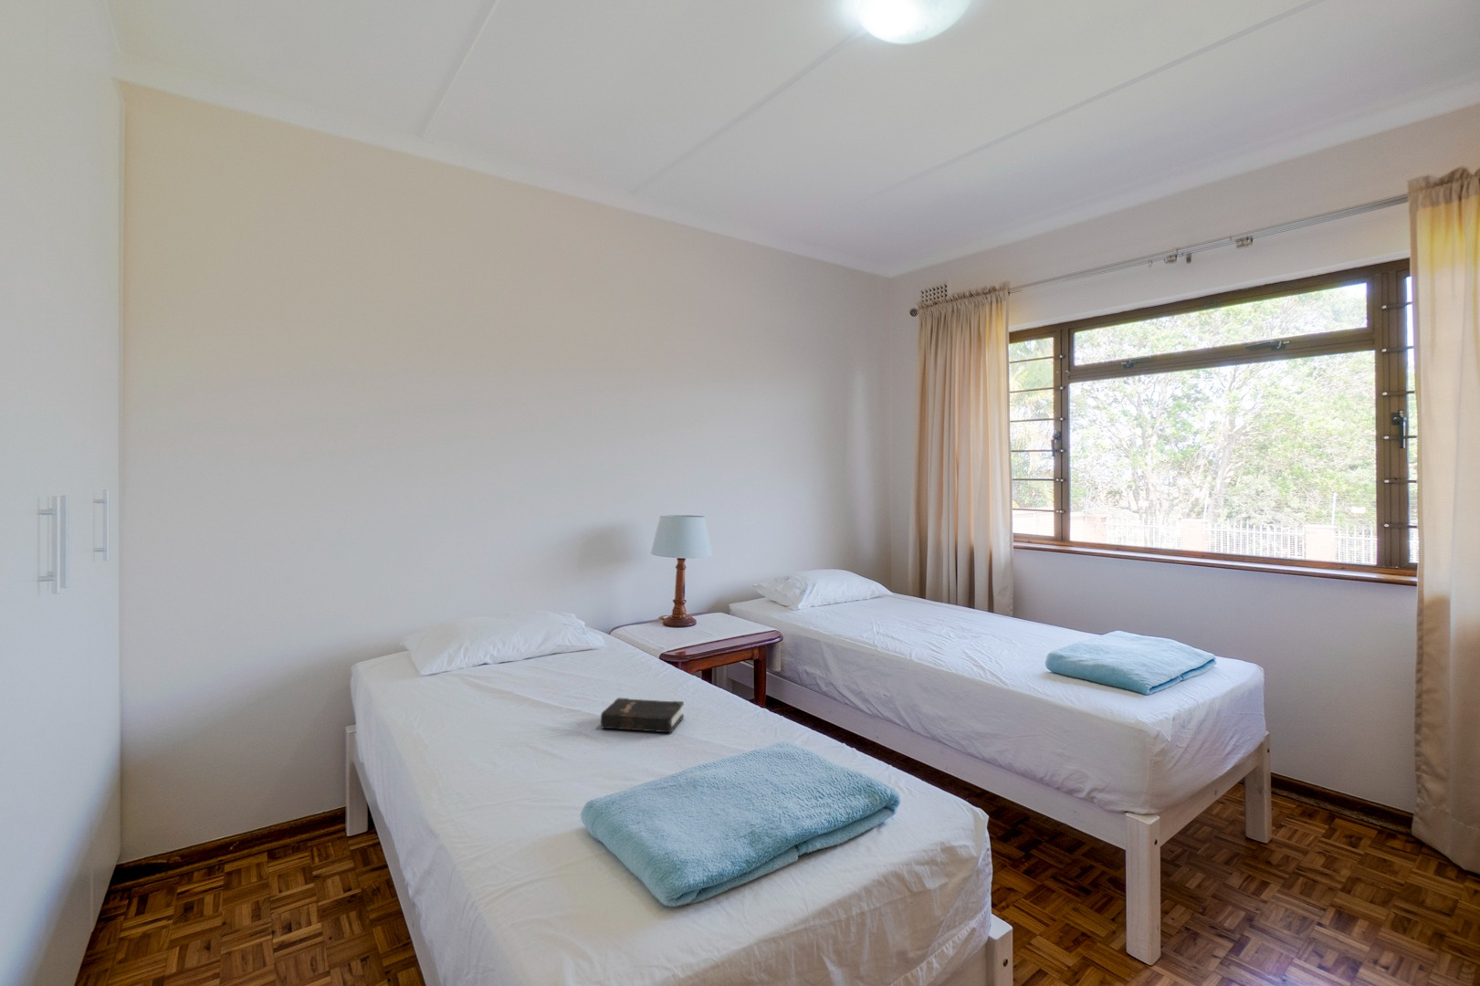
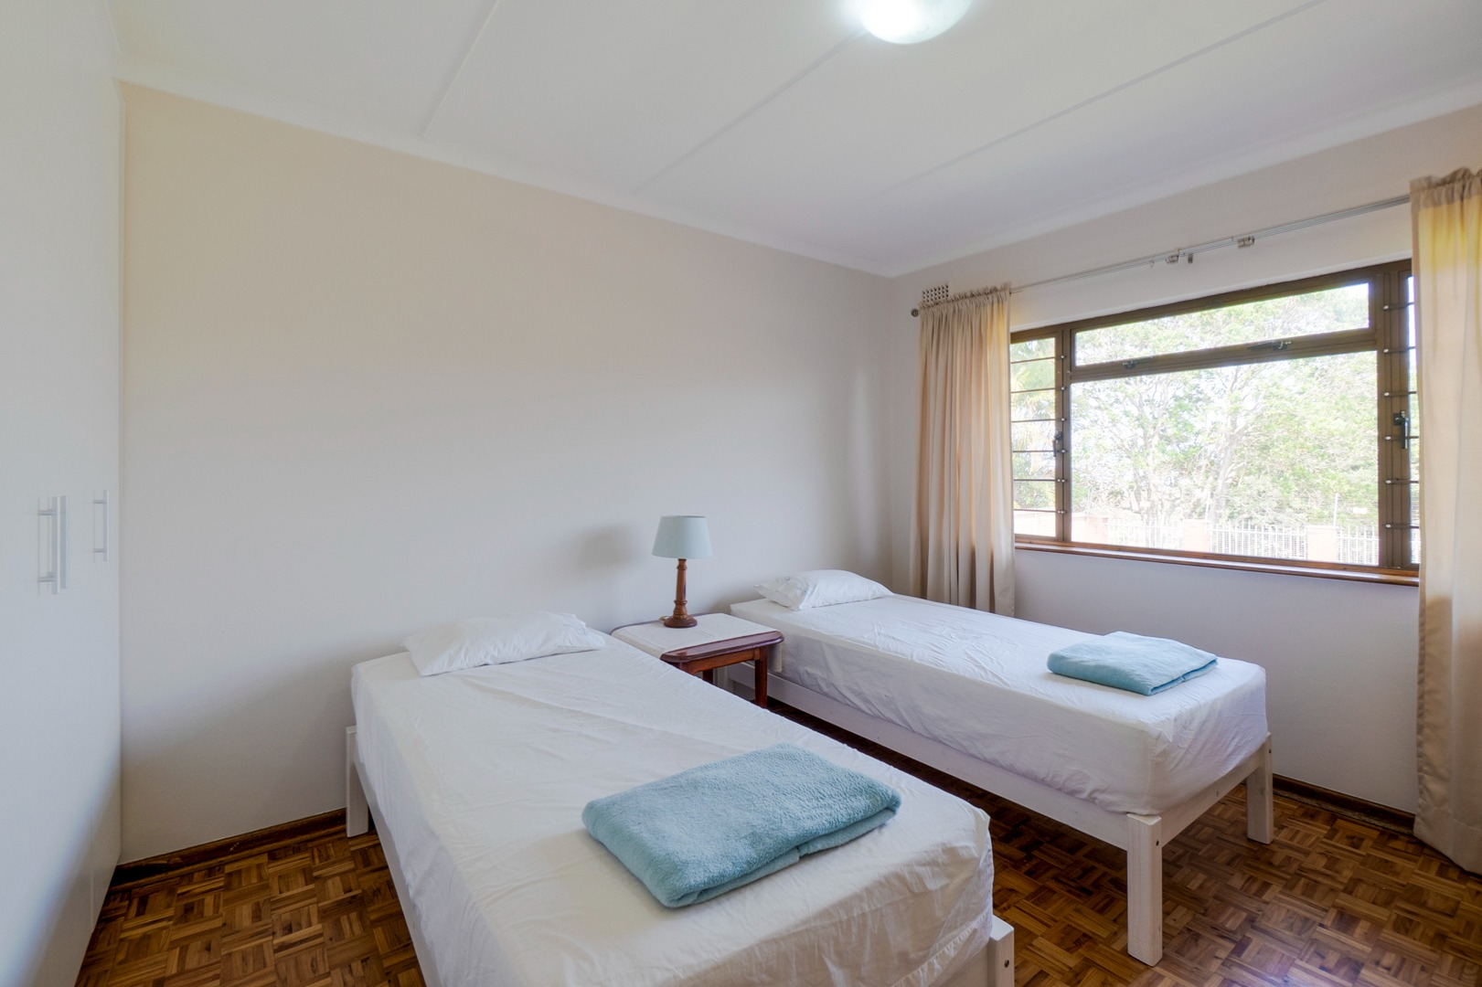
- hardback book [600,697,684,734]
